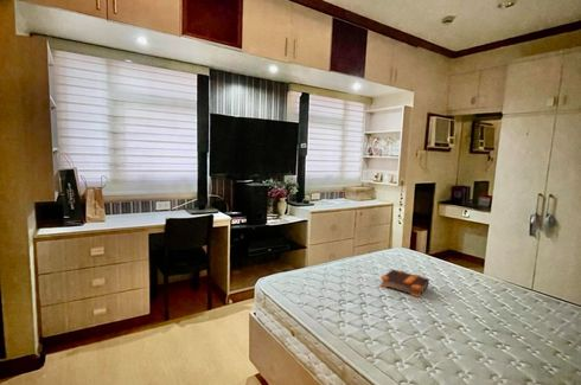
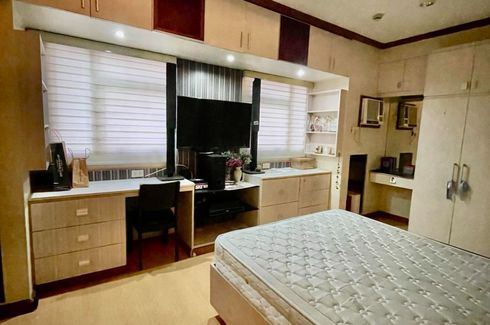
- bible [379,268,430,299]
